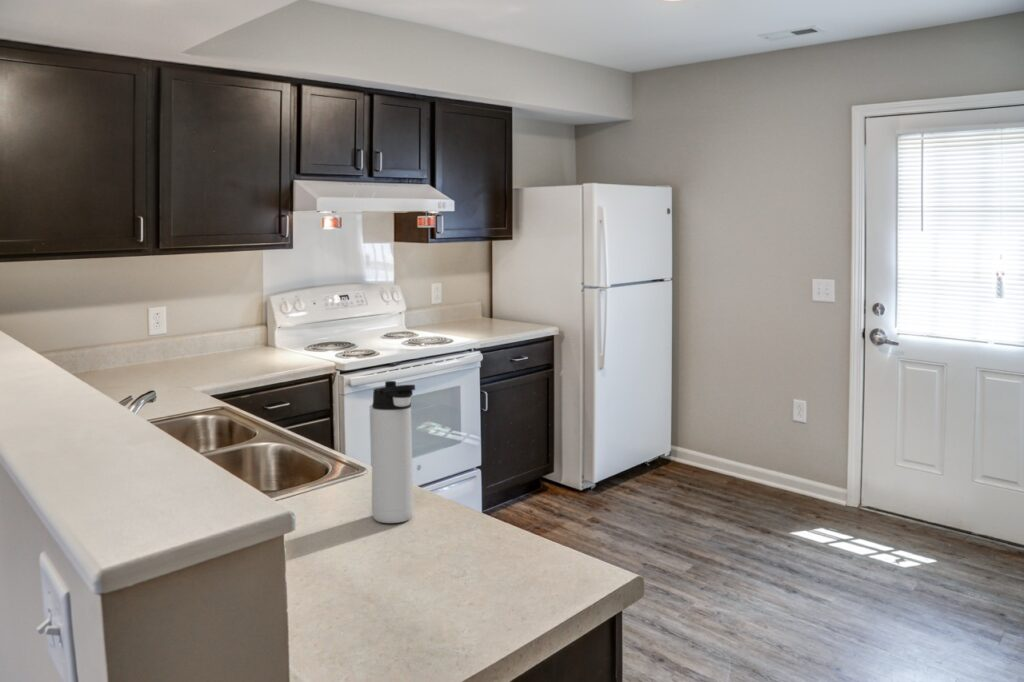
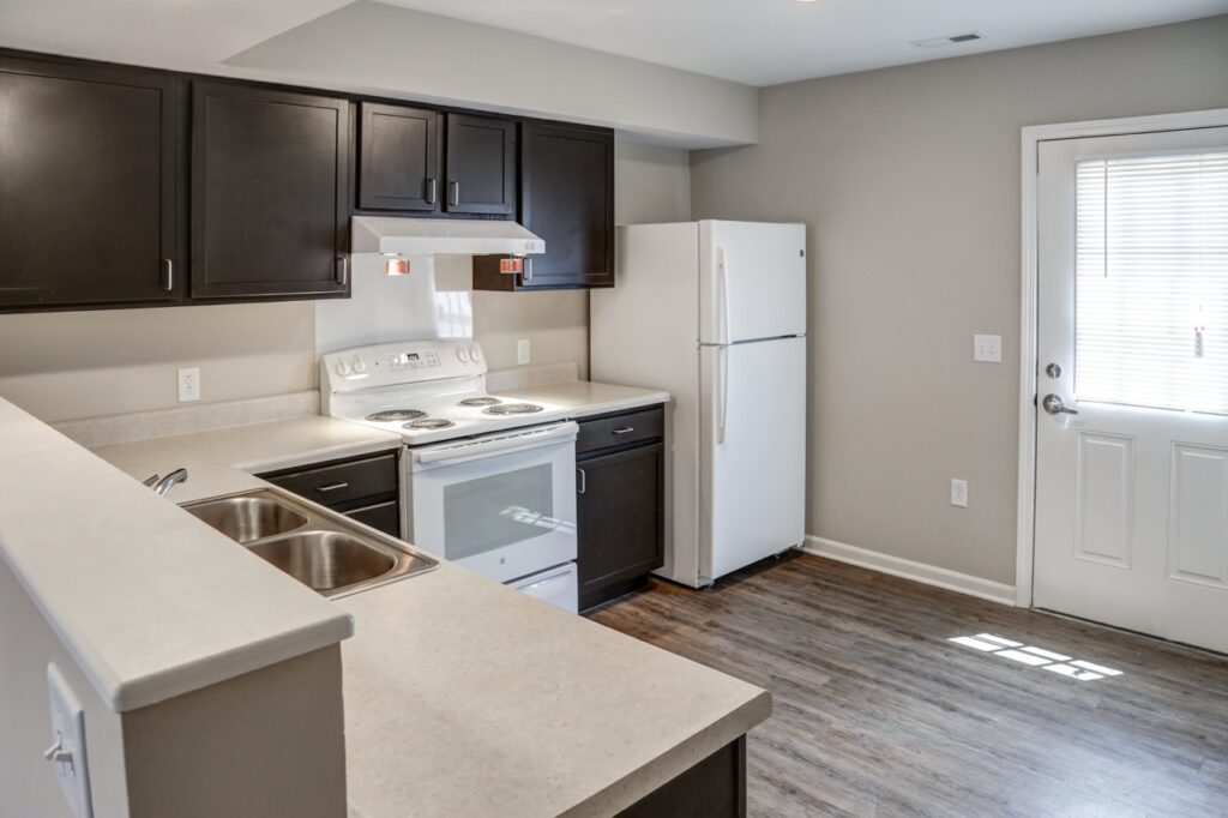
- thermos bottle [371,380,416,524]
